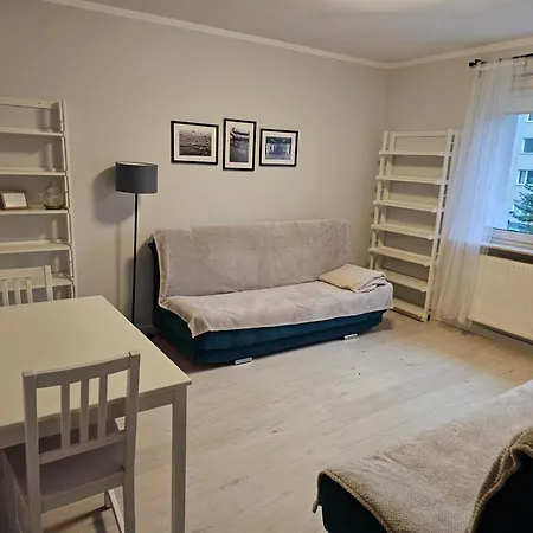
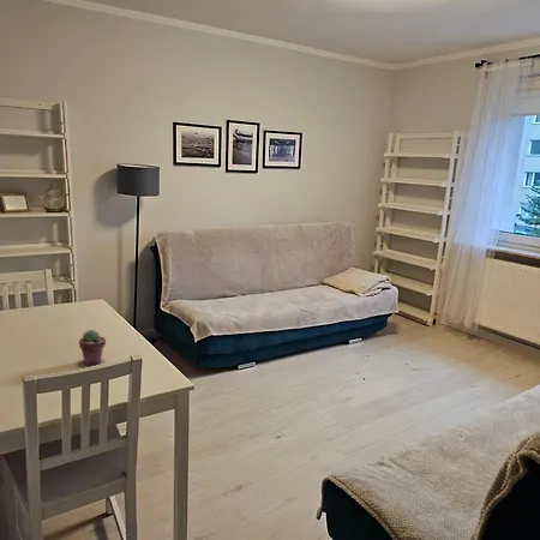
+ potted succulent [78,329,107,366]
